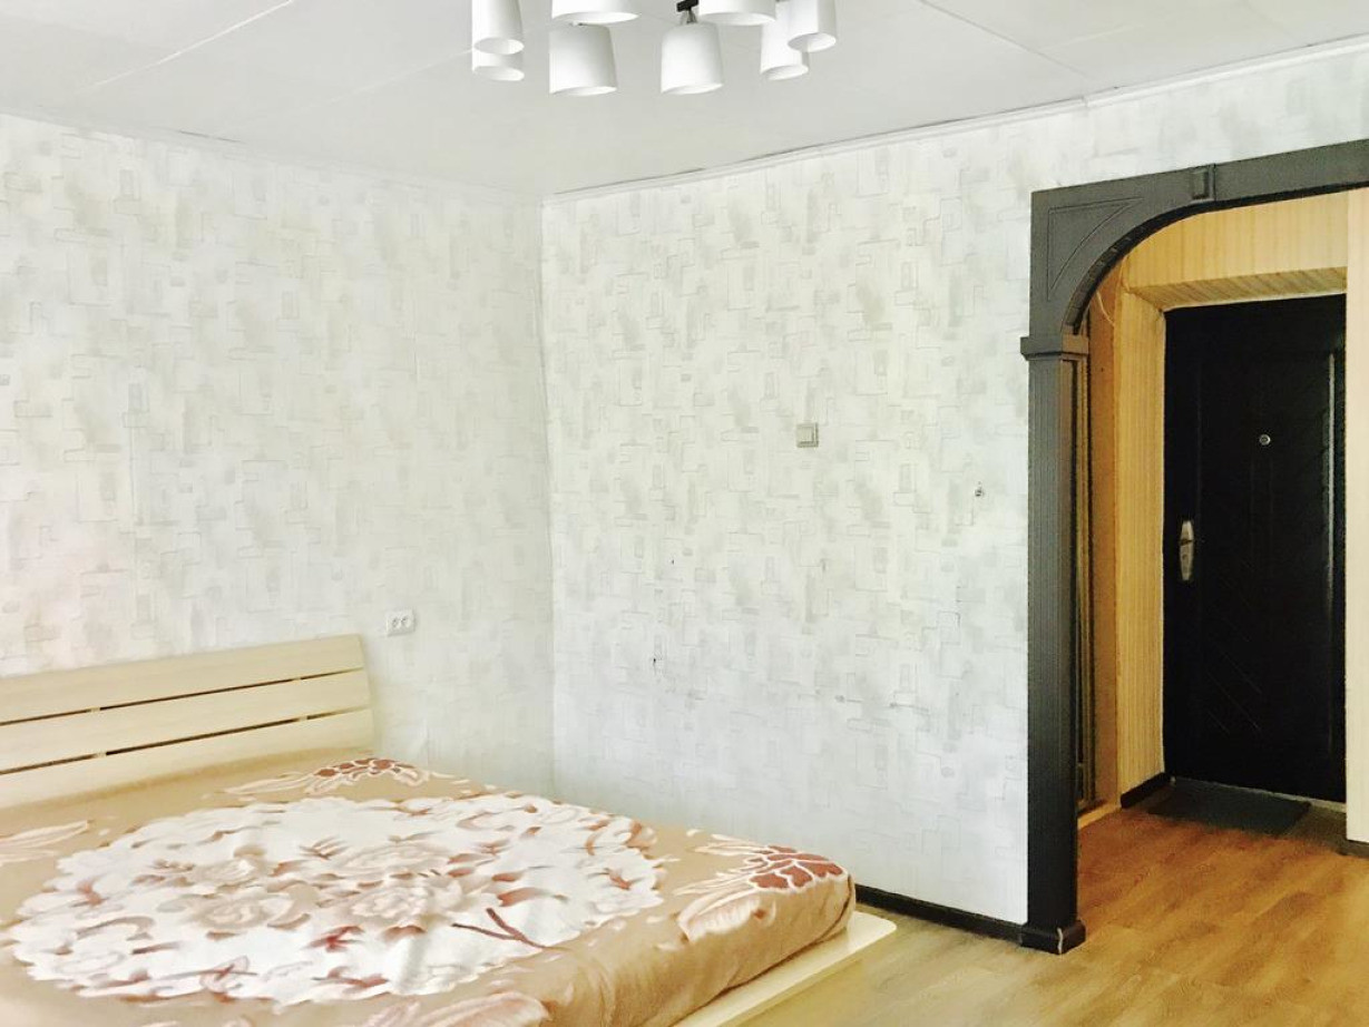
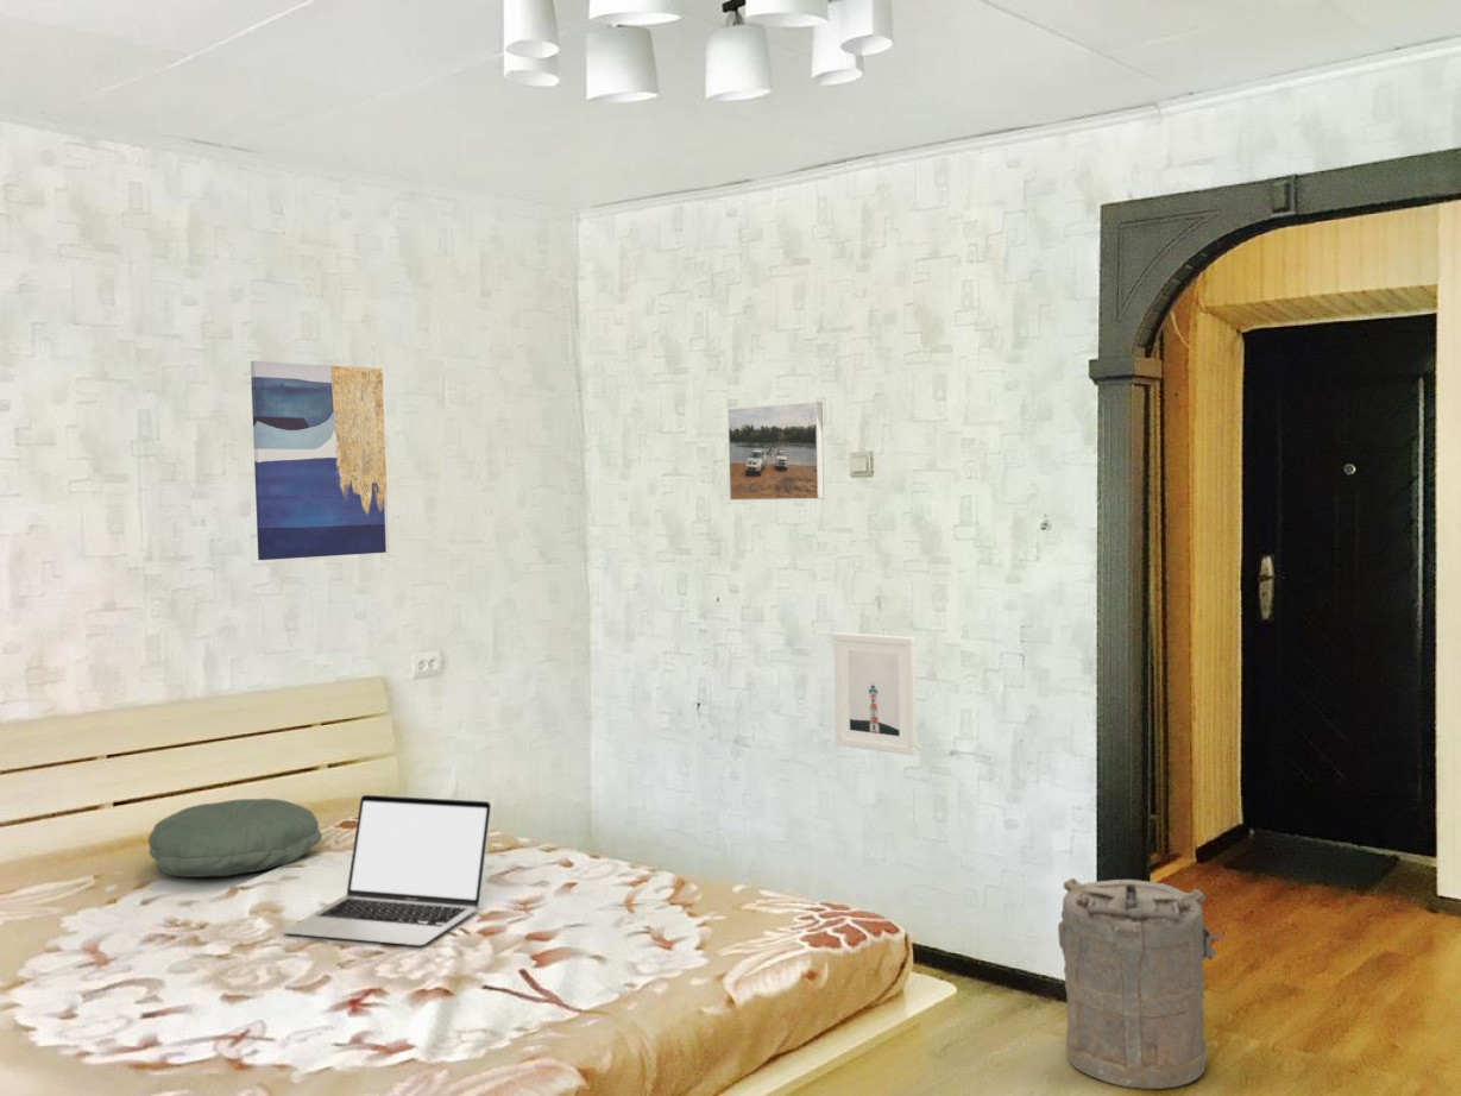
+ wall art [250,360,390,561]
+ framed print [726,401,825,502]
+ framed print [832,631,918,756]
+ pillow [147,798,323,878]
+ laundry hamper [1057,877,1223,1090]
+ laptop [282,794,492,946]
